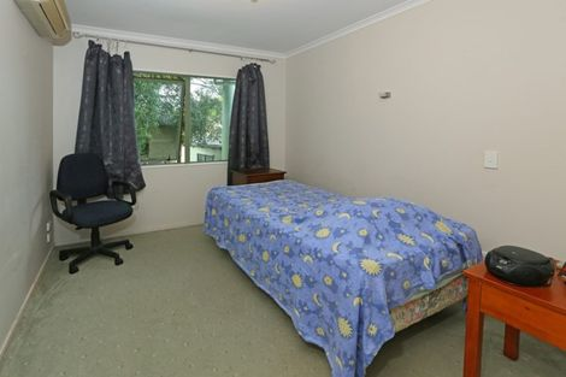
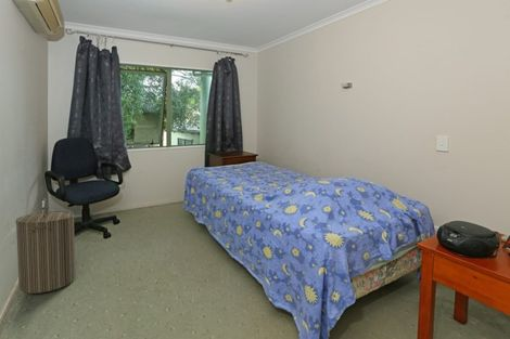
+ laundry hamper [15,205,76,295]
